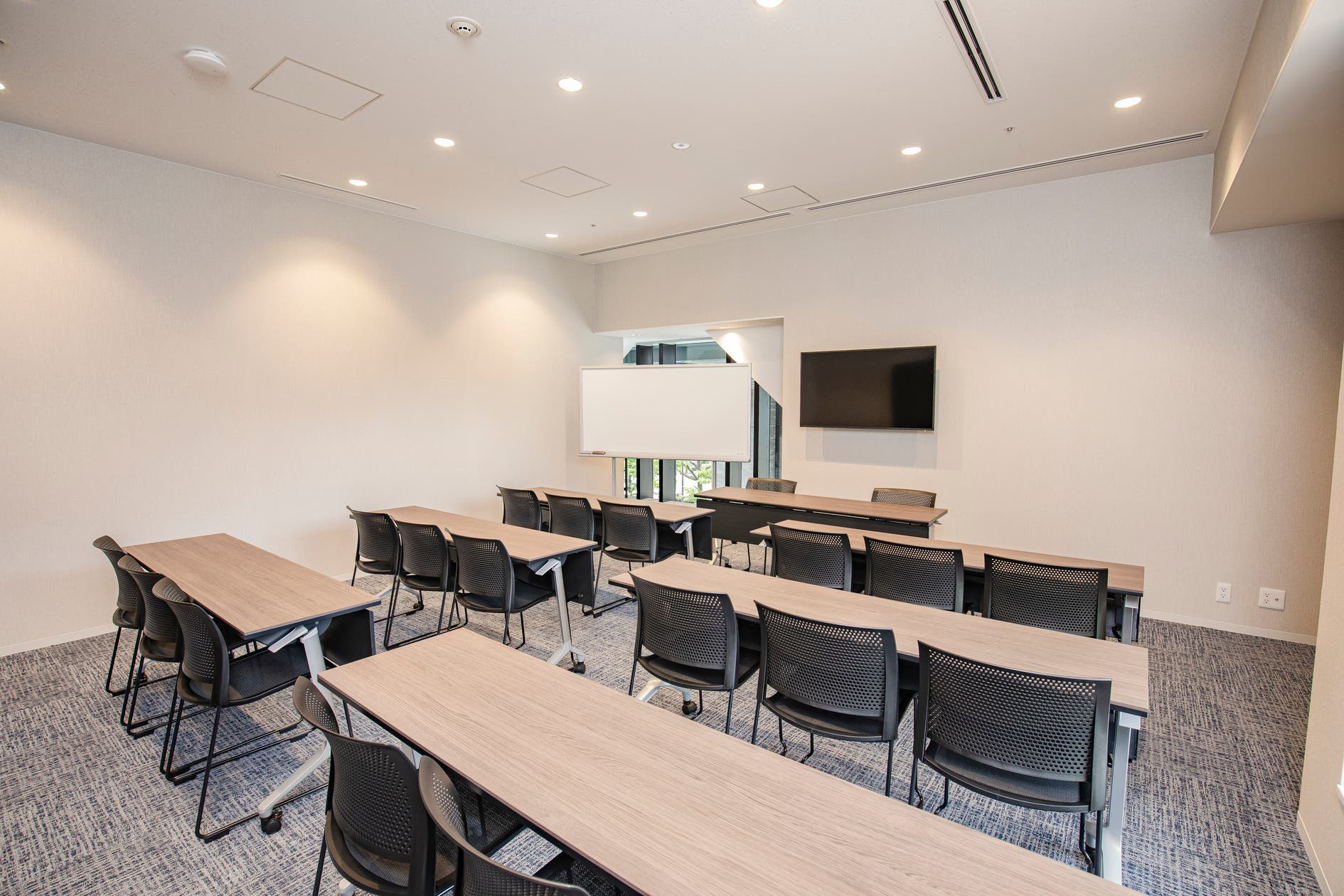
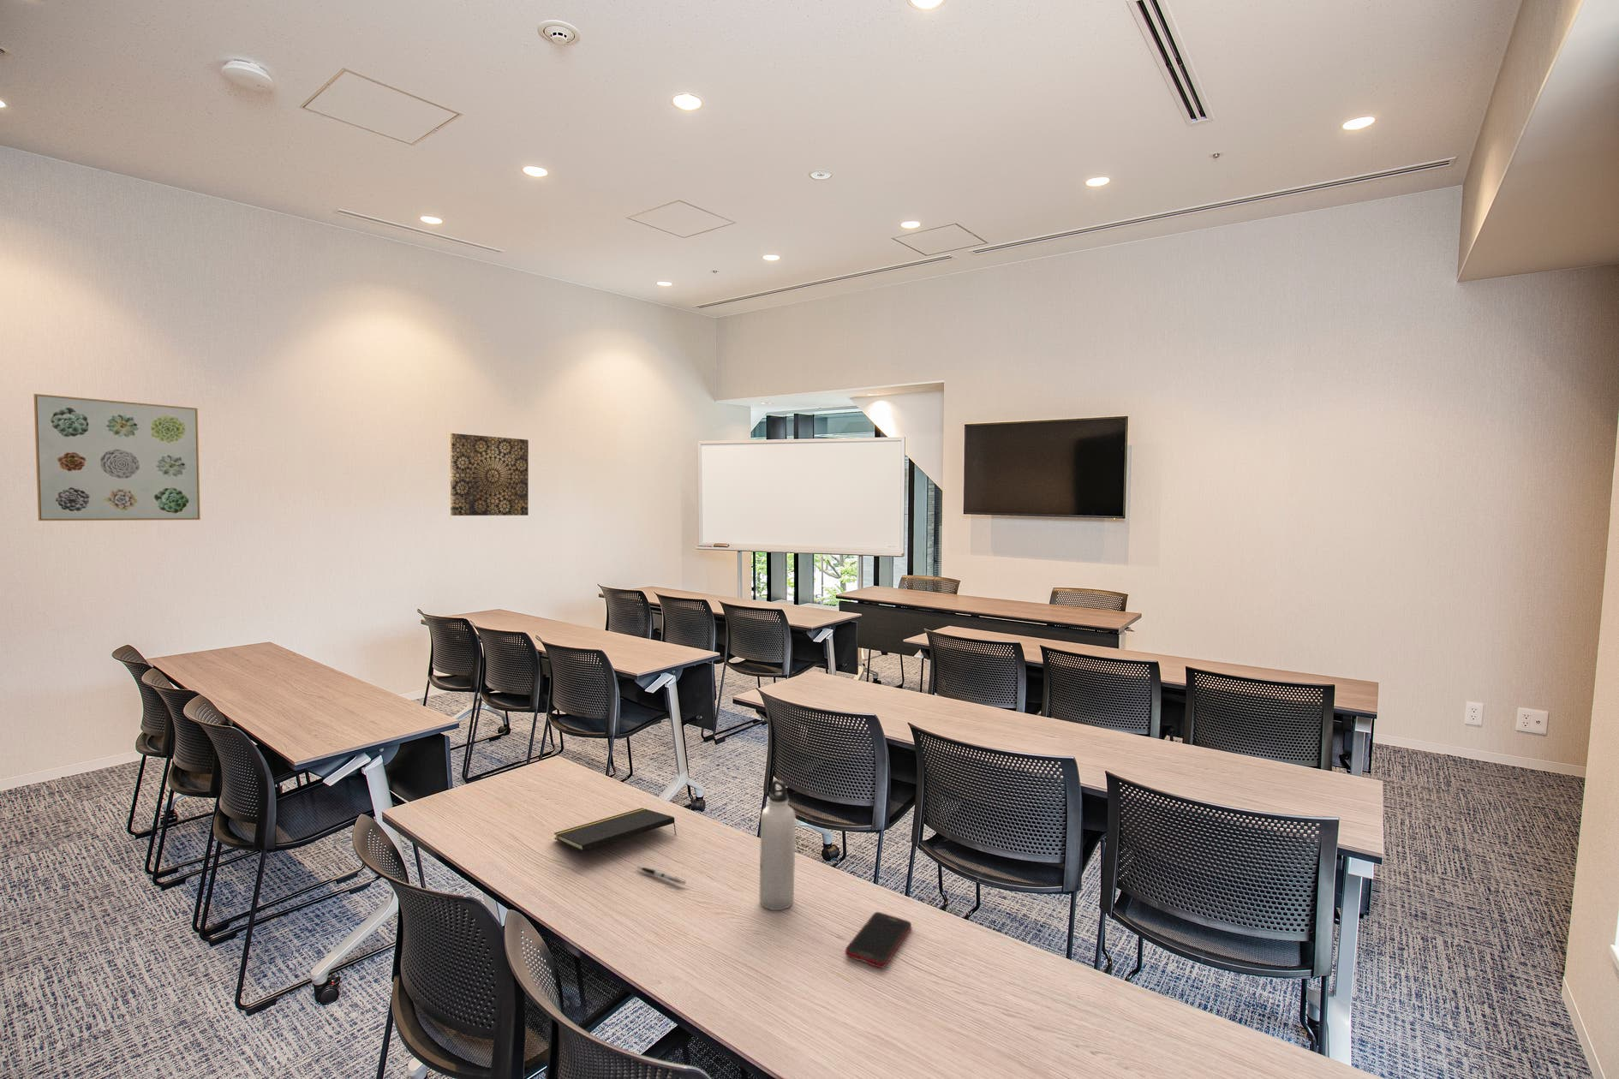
+ wall art [449,432,529,517]
+ pen [636,866,687,885]
+ cell phone [844,912,912,968]
+ water bottle [759,779,796,912]
+ notepad [553,808,677,853]
+ wall art [34,393,201,521]
